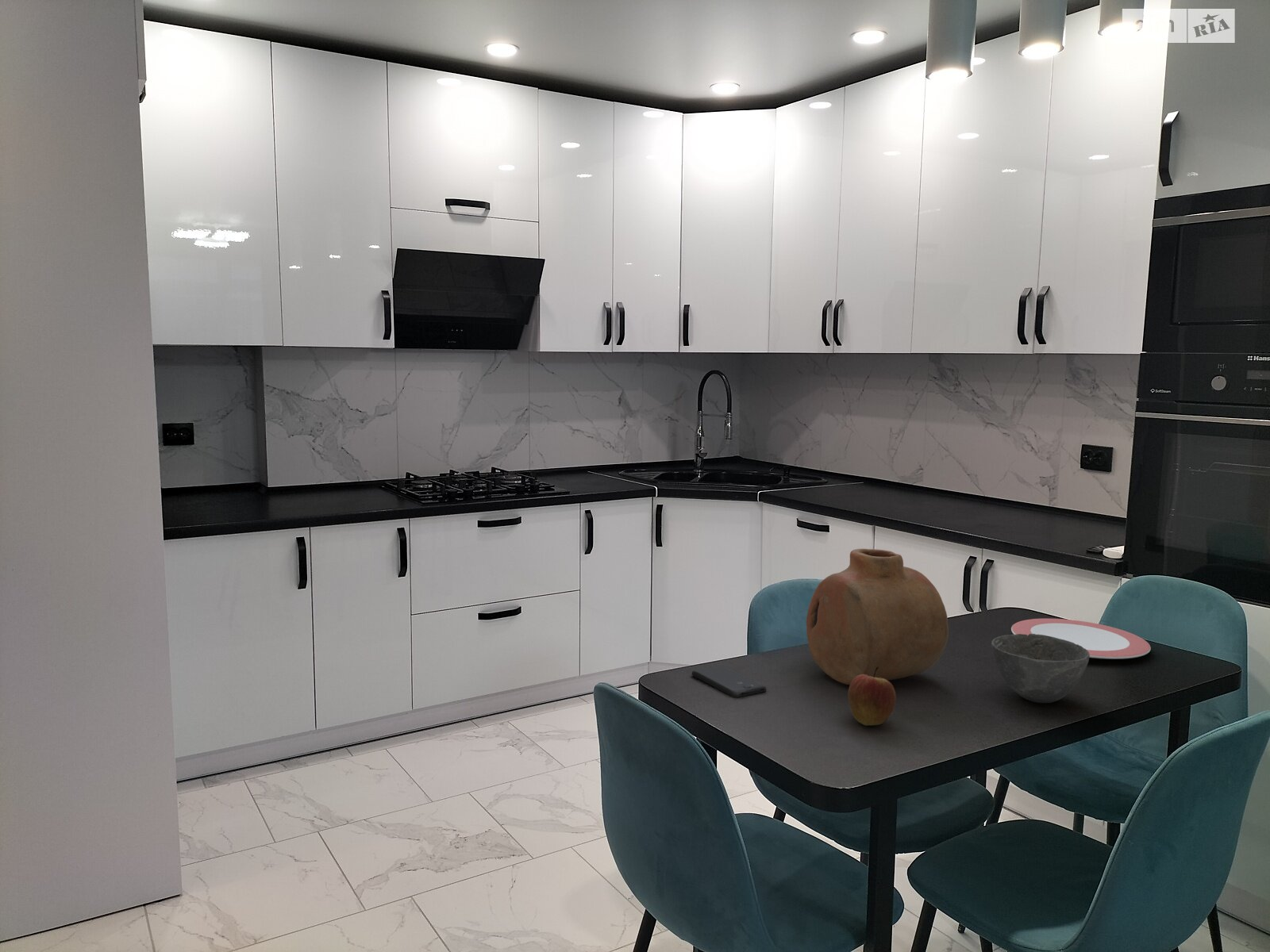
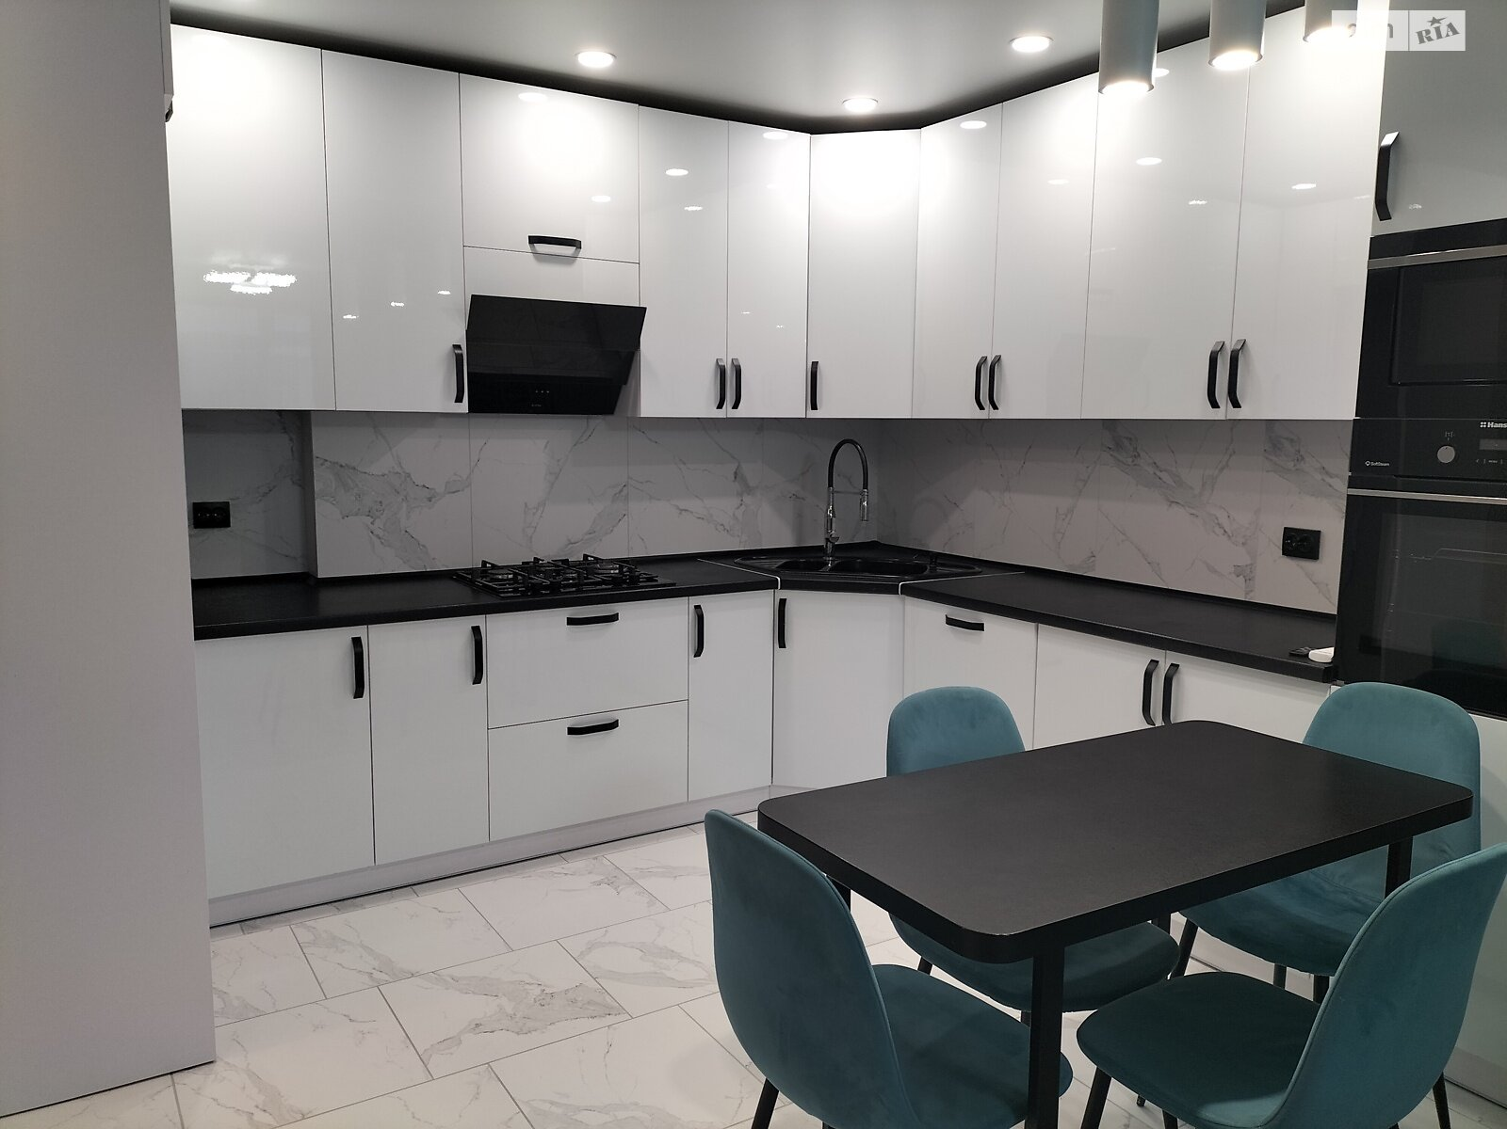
- apple [847,666,897,727]
- plate [1010,618,1152,660]
- vase [806,548,949,685]
- smartphone [691,664,767,698]
- bowl [991,634,1090,704]
